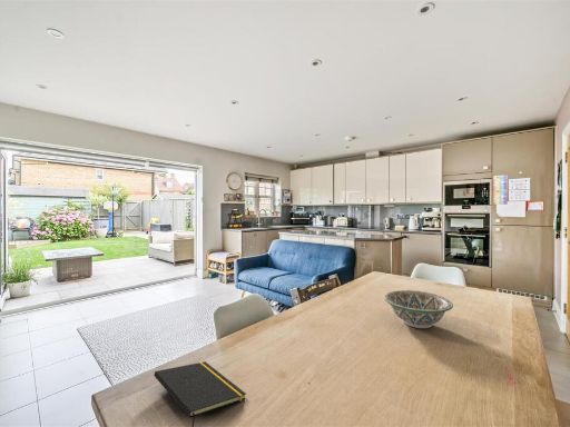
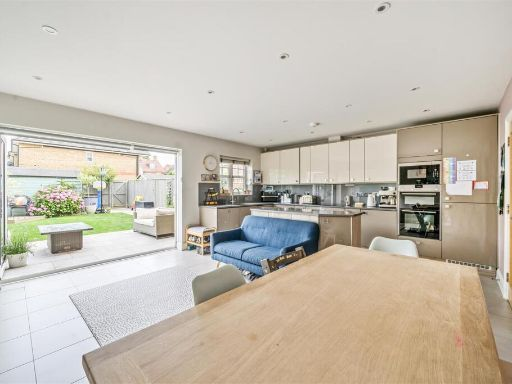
- decorative bowl [383,289,454,329]
- notepad [153,360,247,427]
